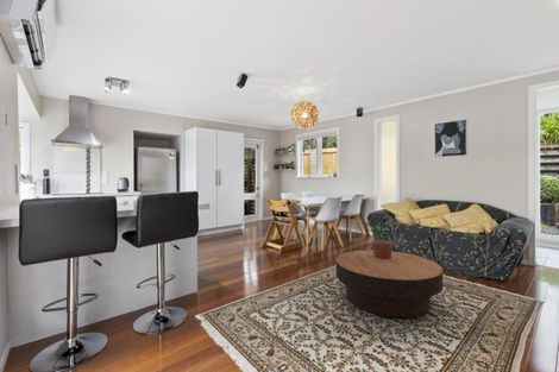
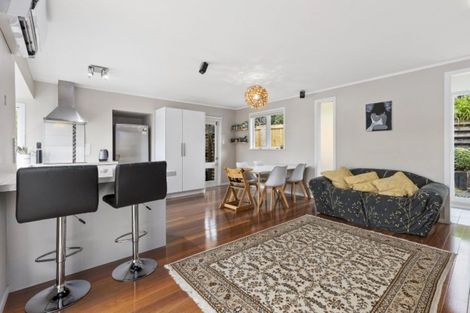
- potted plant [370,220,395,259]
- coffee table [335,250,444,319]
